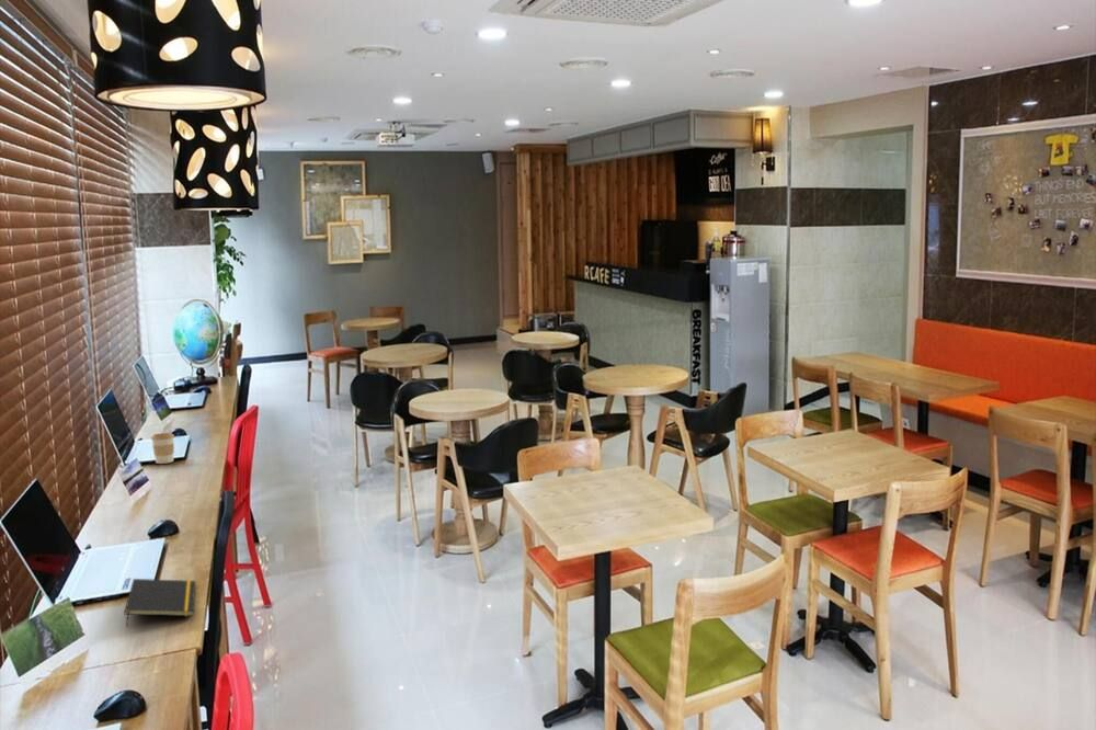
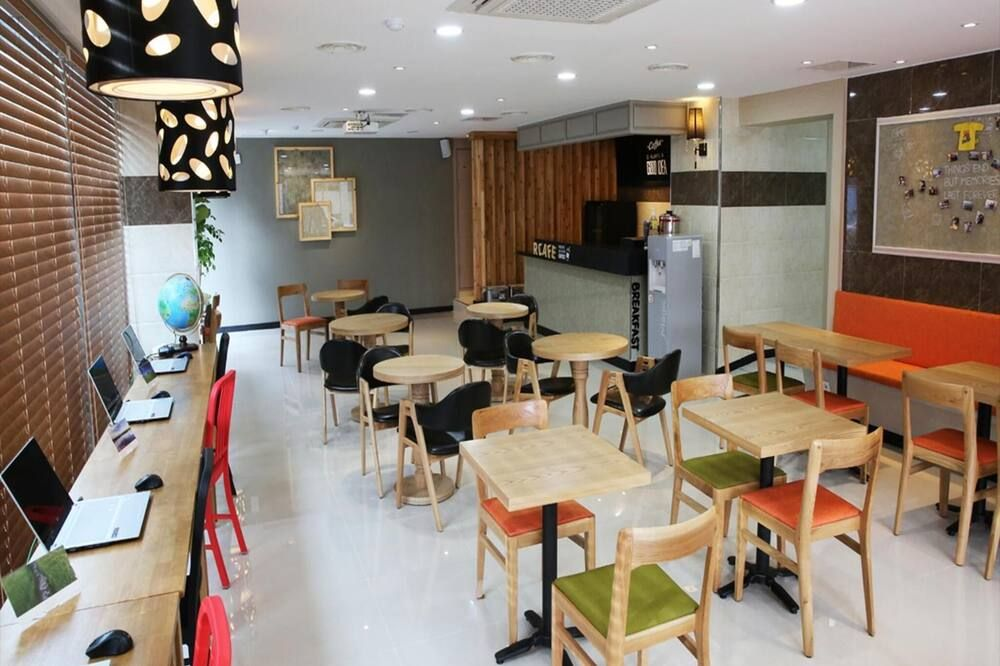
- notepad [123,578,196,628]
- coffee cup [150,432,175,465]
